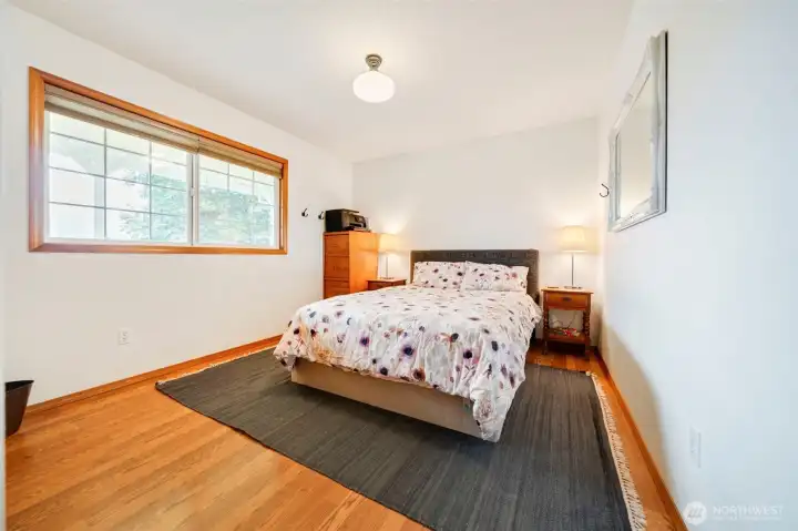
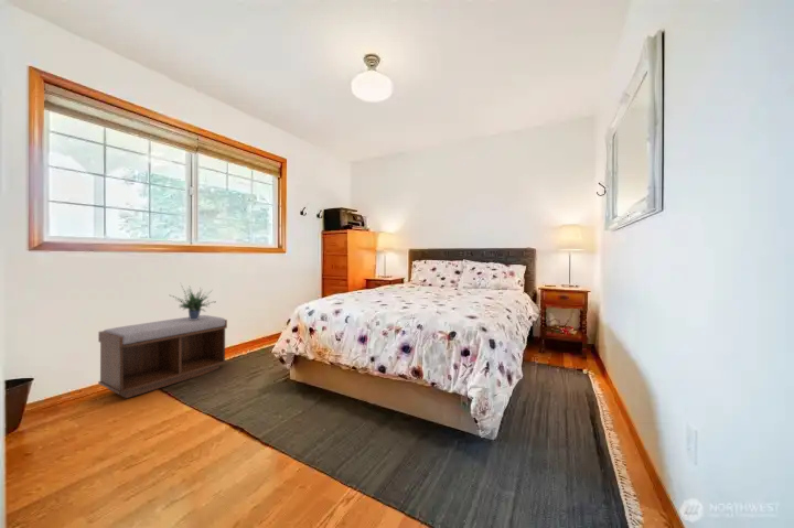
+ potted plant [170,283,215,320]
+ bench [97,314,228,399]
